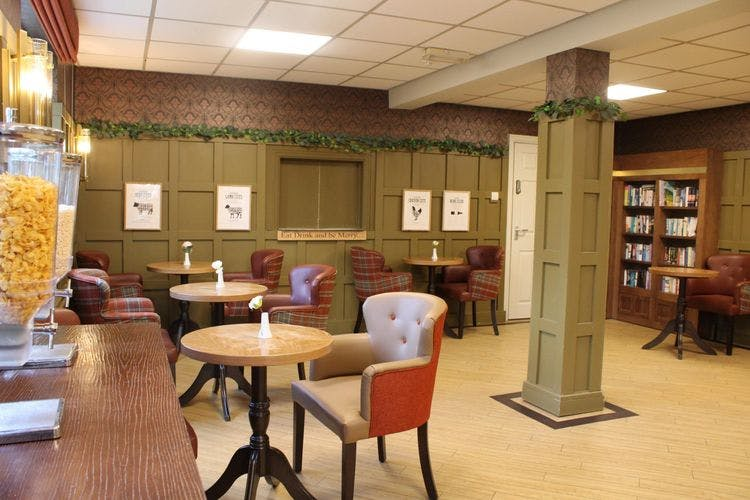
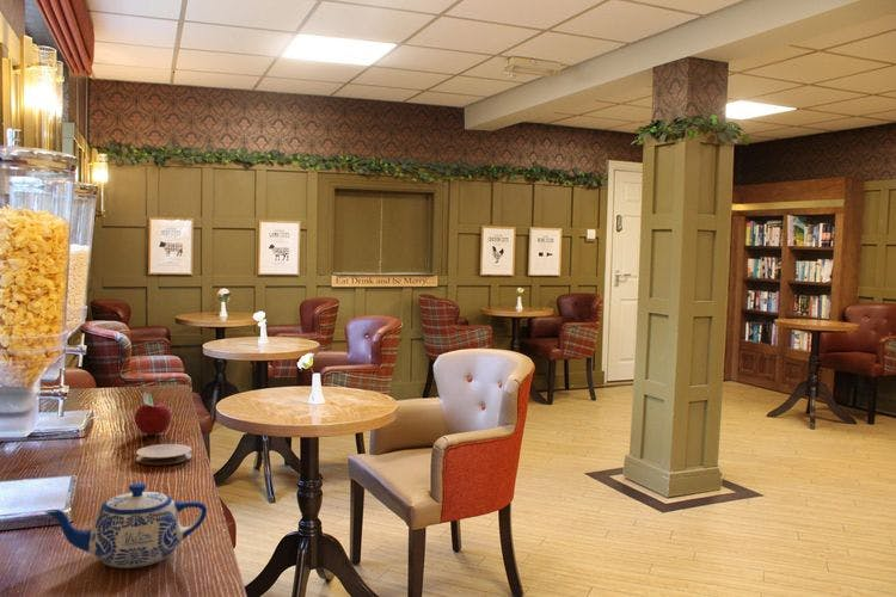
+ fruit [134,392,172,436]
+ coaster [135,443,194,466]
+ teapot [43,482,208,568]
